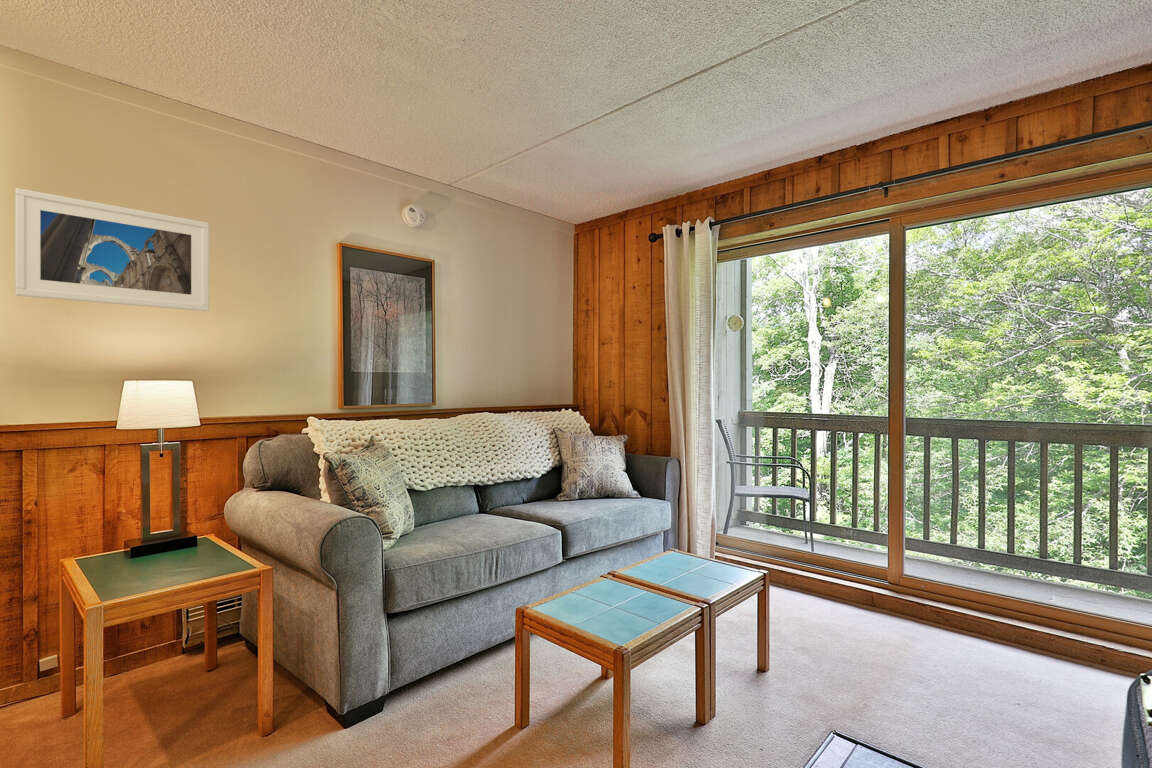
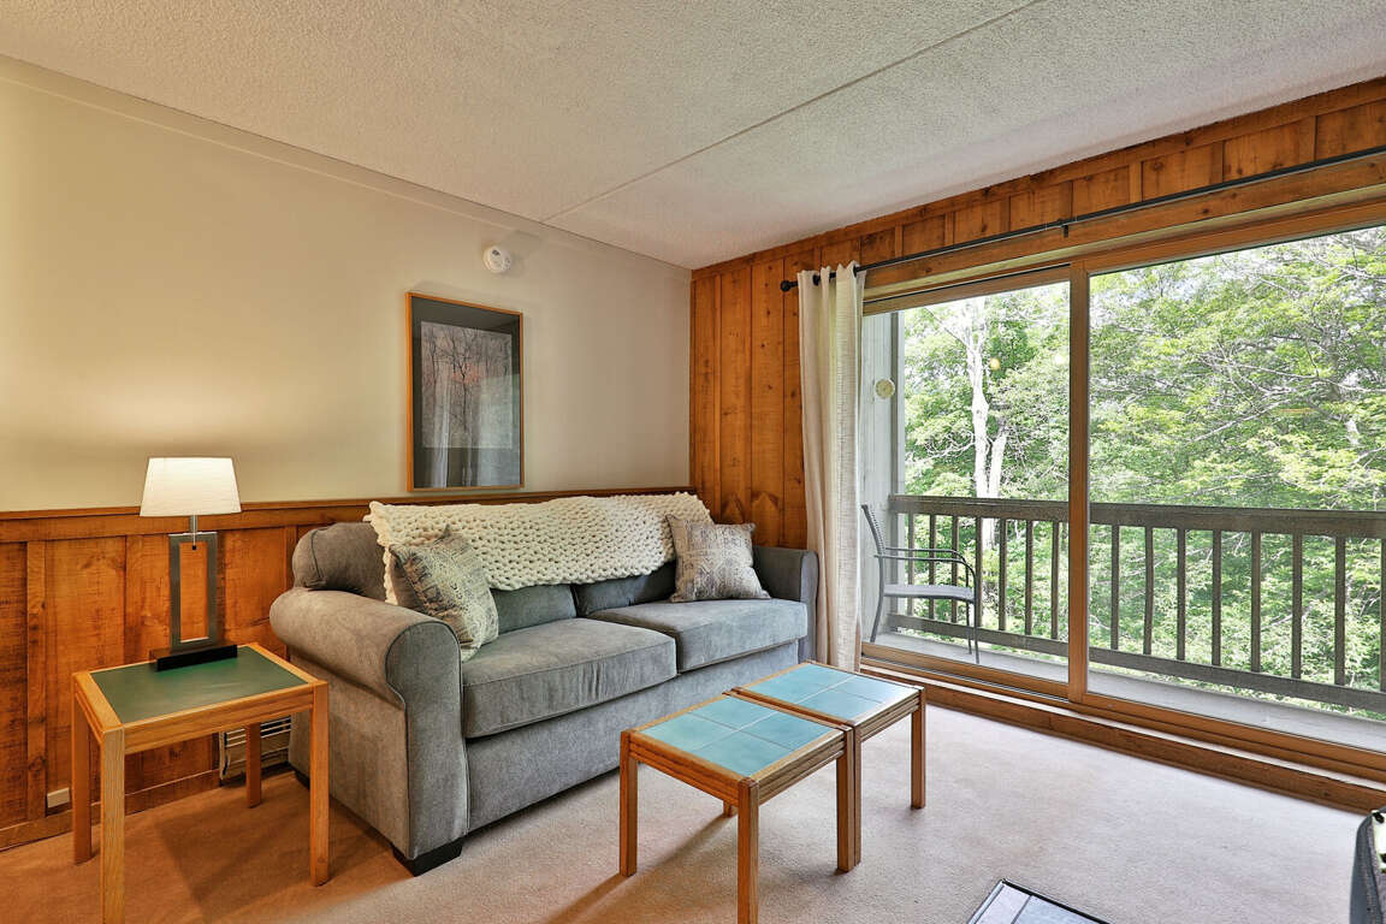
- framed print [14,187,210,312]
